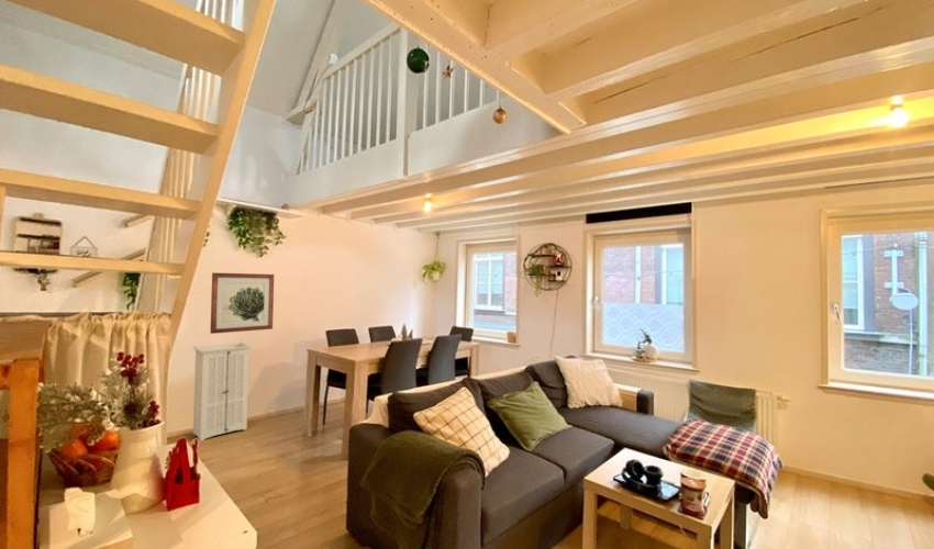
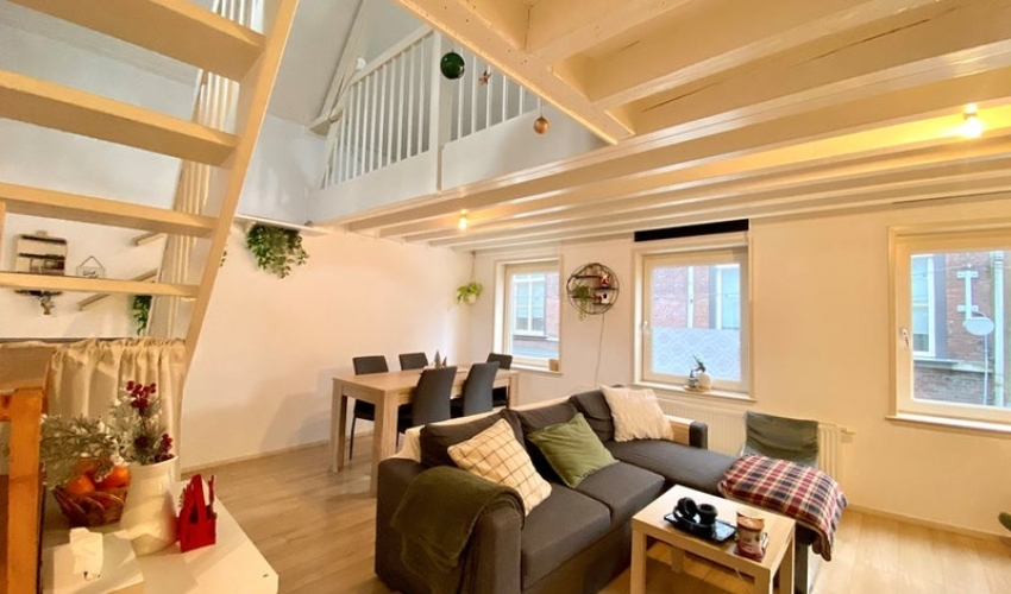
- wall art [209,271,275,335]
- storage cabinet [192,340,254,442]
